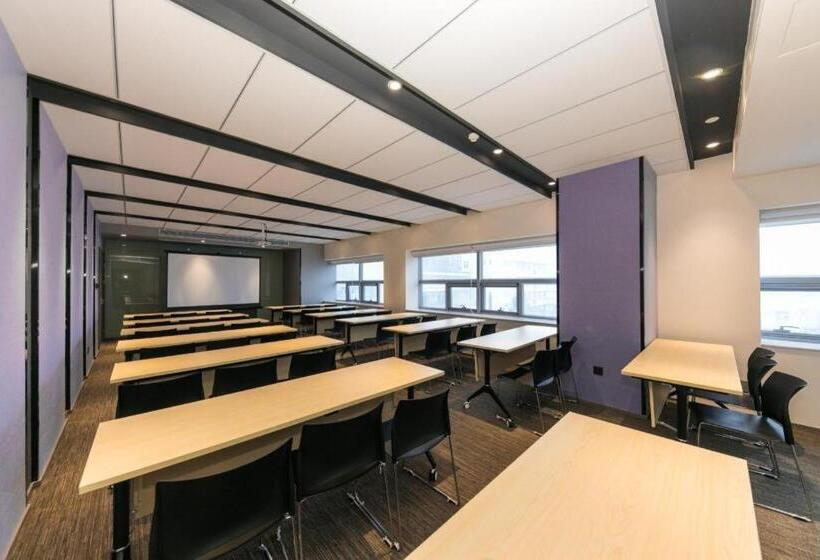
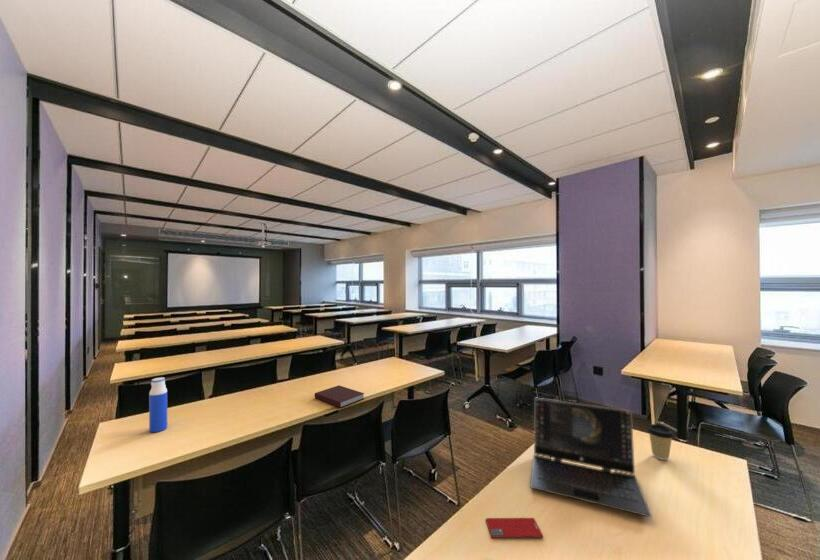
+ smartphone [485,517,544,539]
+ water bottle [148,376,168,433]
+ notebook [314,384,365,409]
+ coffee cup [646,423,675,461]
+ laptop [529,397,653,518]
